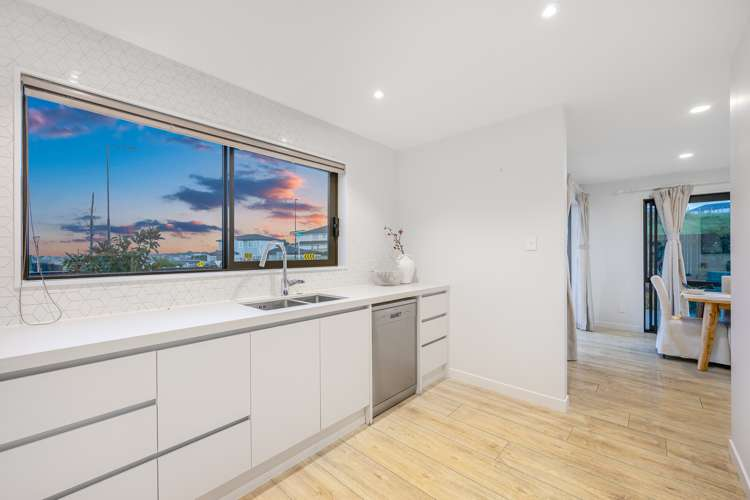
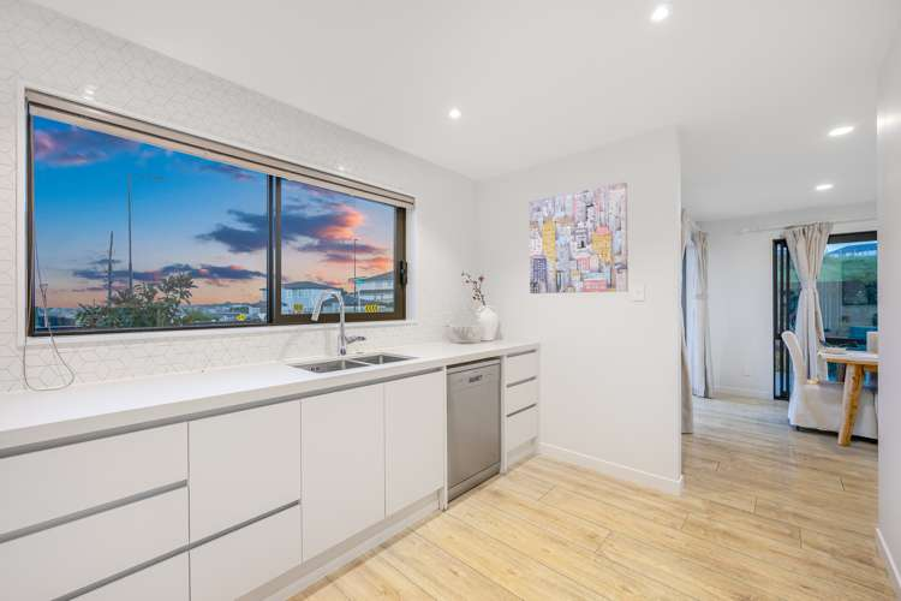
+ wall art [529,180,629,294]
